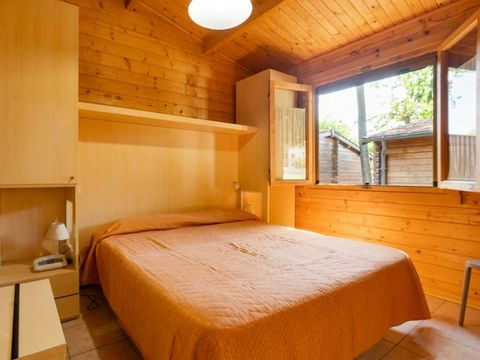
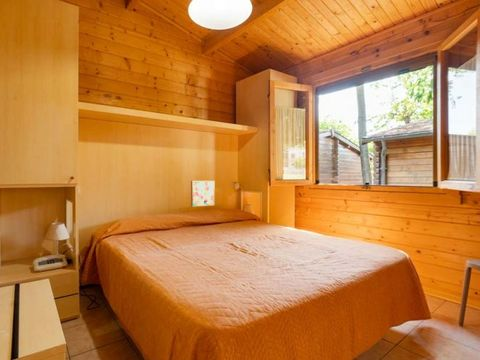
+ wall art [190,180,216,208]
